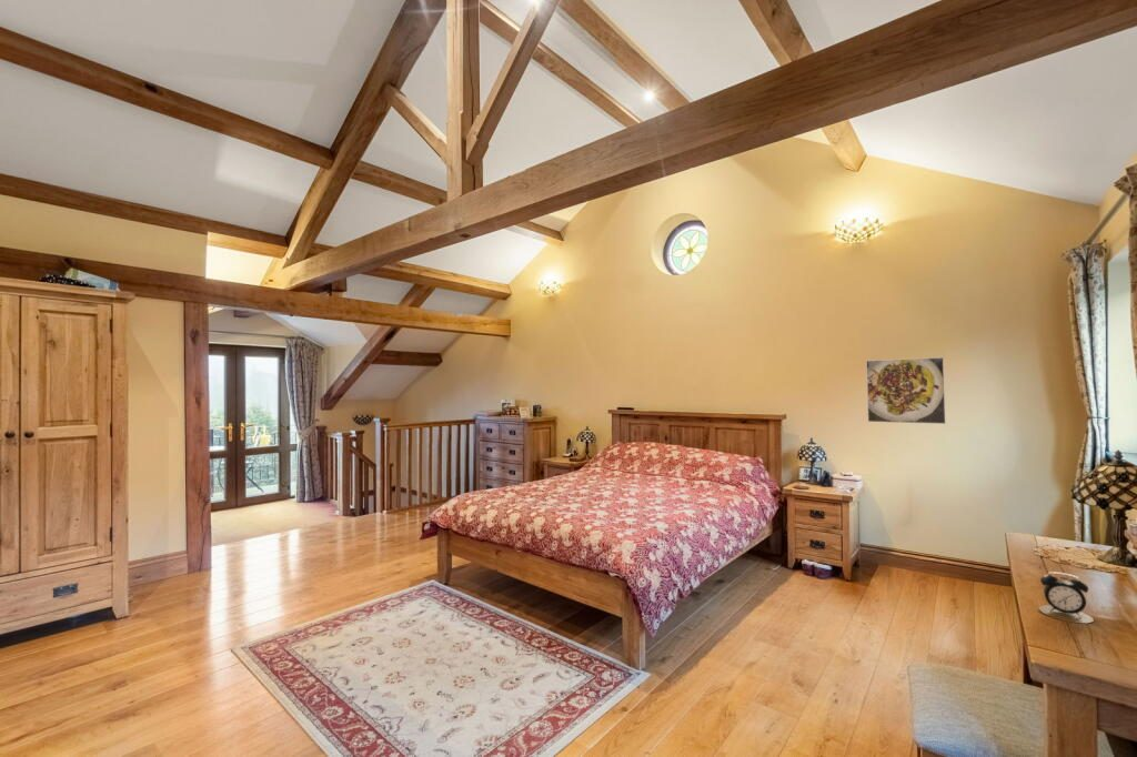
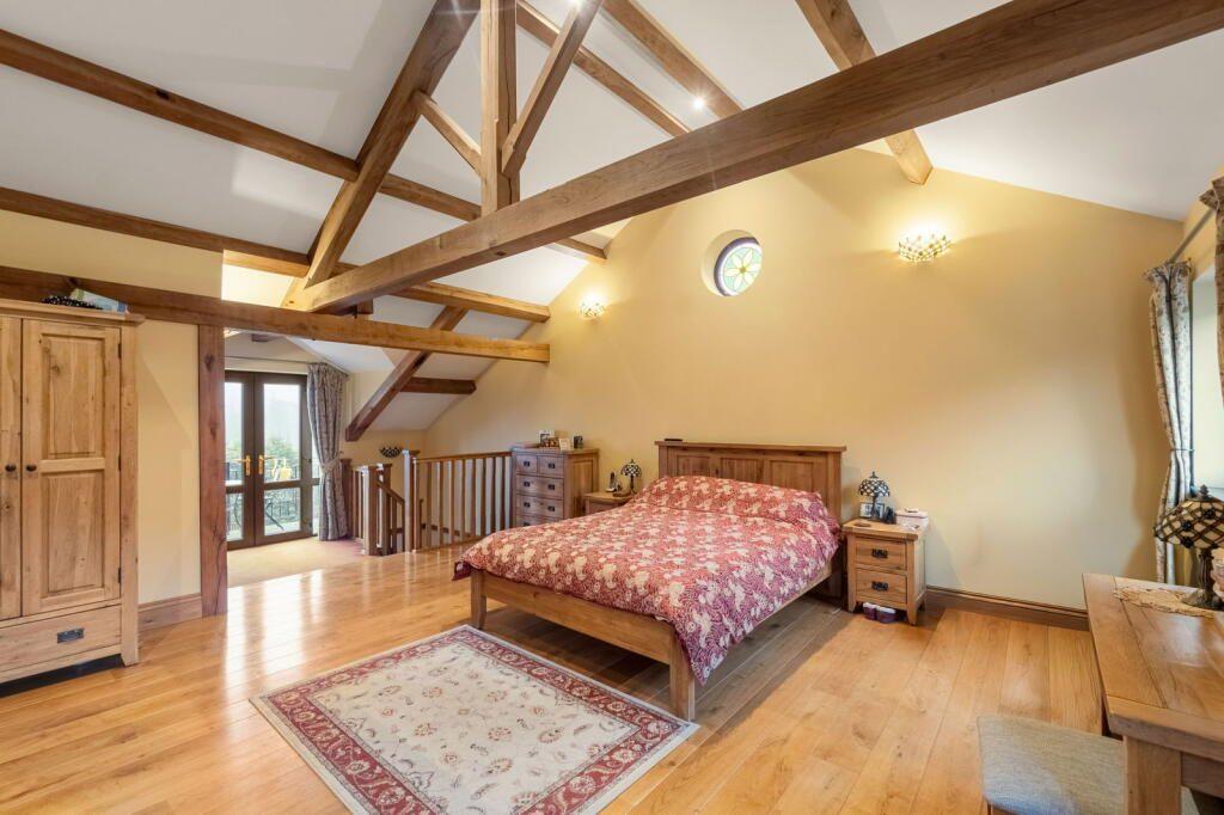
- alarm clock [1038,571,1095,625]
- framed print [865,356,947,425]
